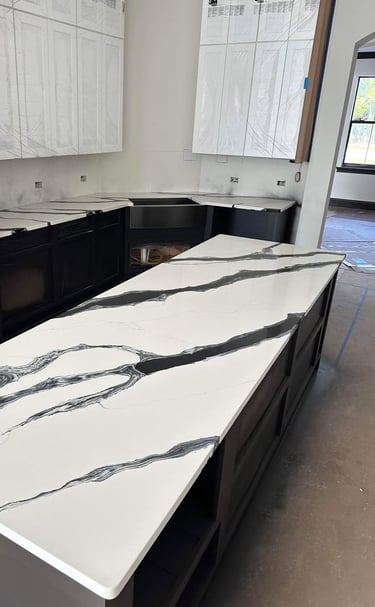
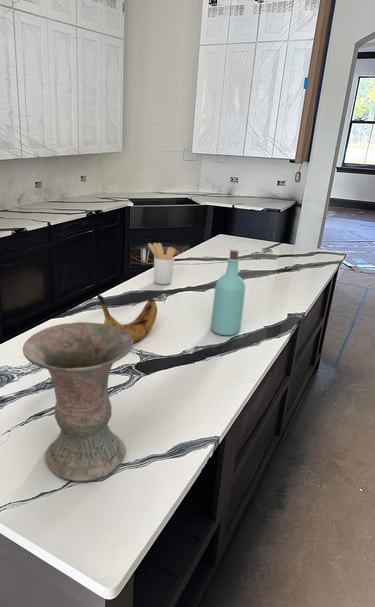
+ utensil holder [147,242,177,285]
+ banana [96,293,158,344]
+ vase [22,321,134,482]
+ bottle [210,249,246,336]
